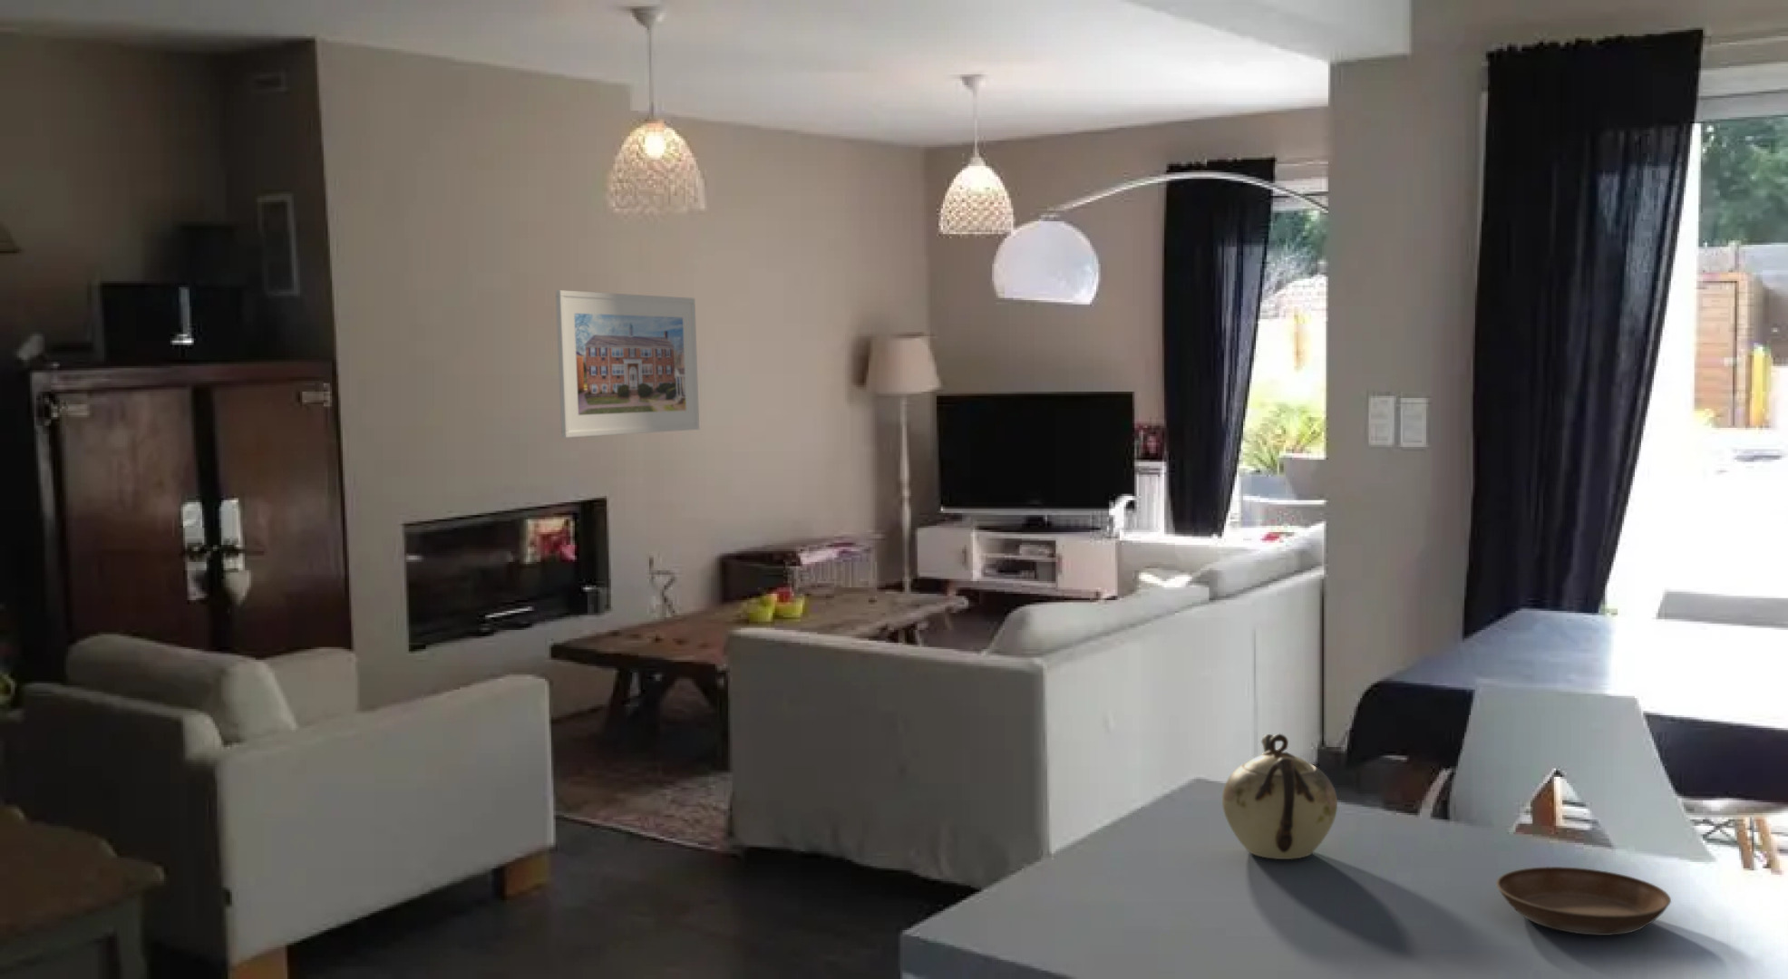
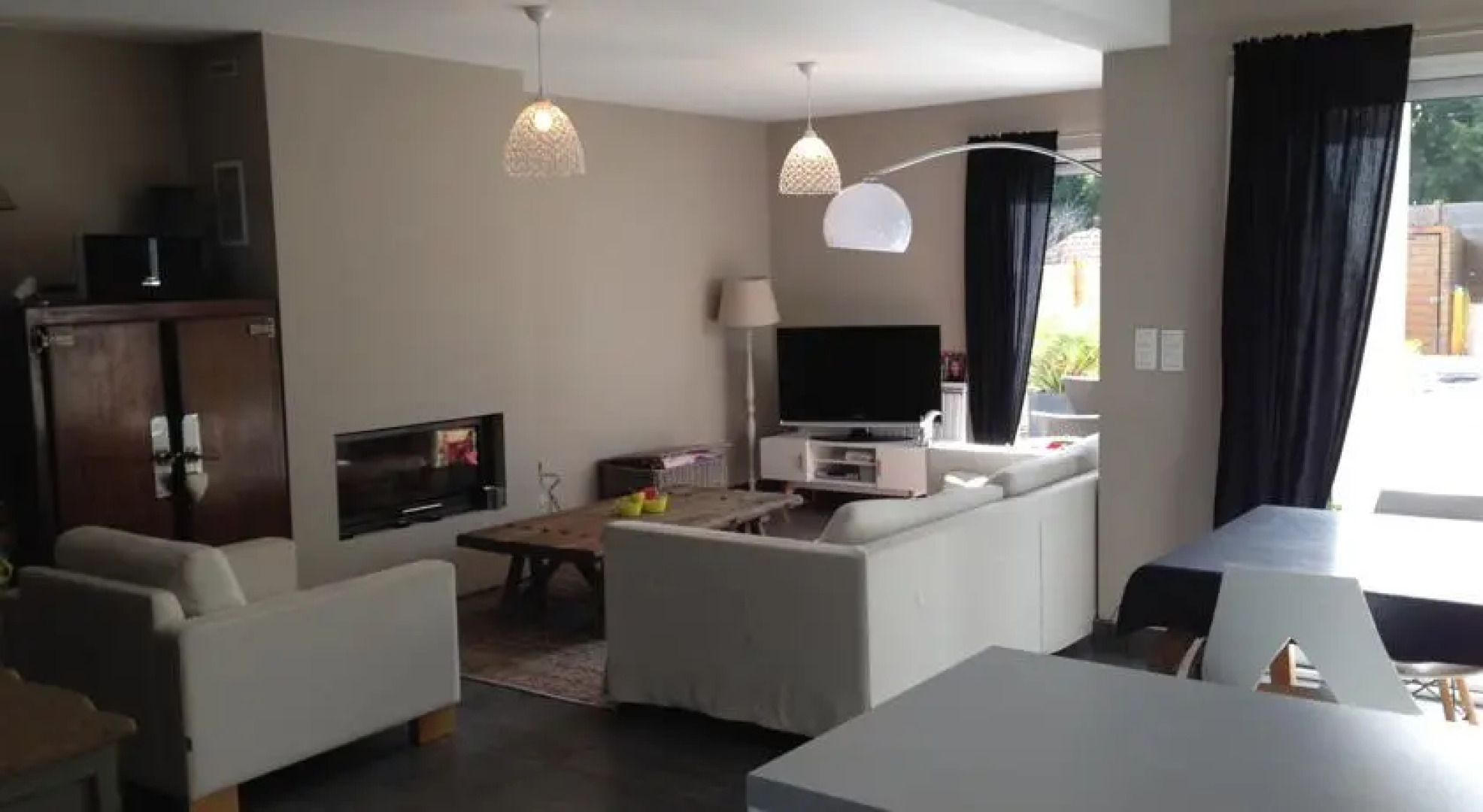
- teapot [1221,733,1338,861]
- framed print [555,289,700,439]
- saucer [1495,866,1672,937]
